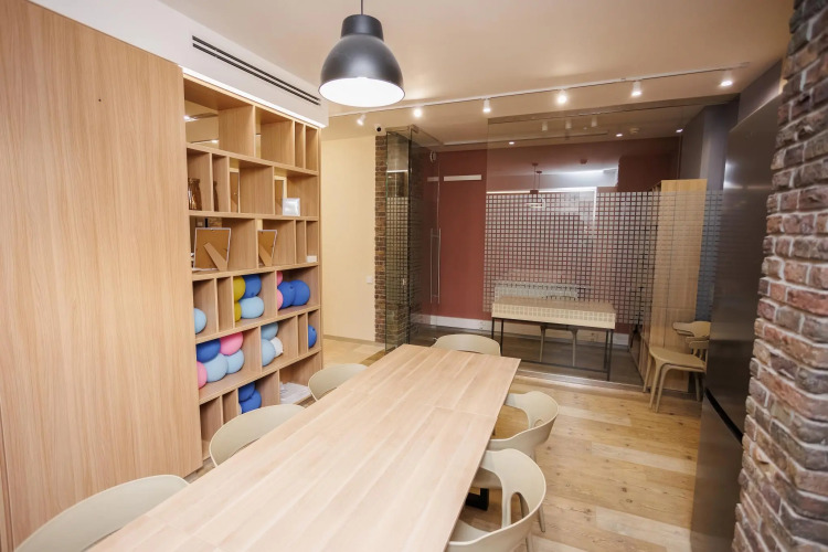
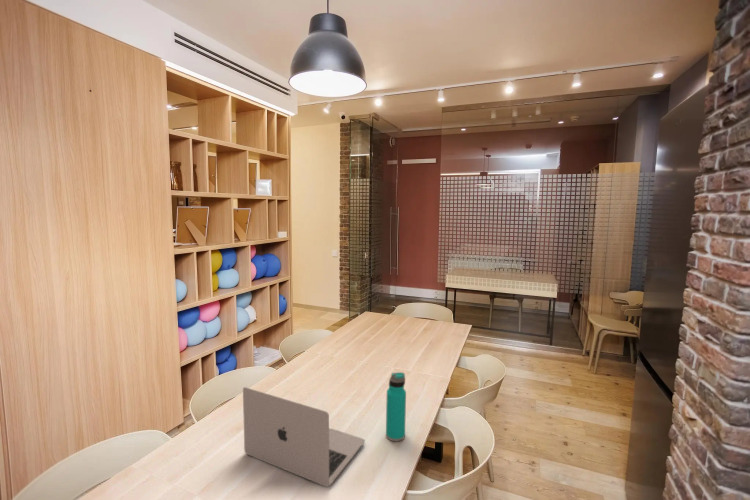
+ water bottle [385,371,407,442]
+ laptop [242,386,365,488]
